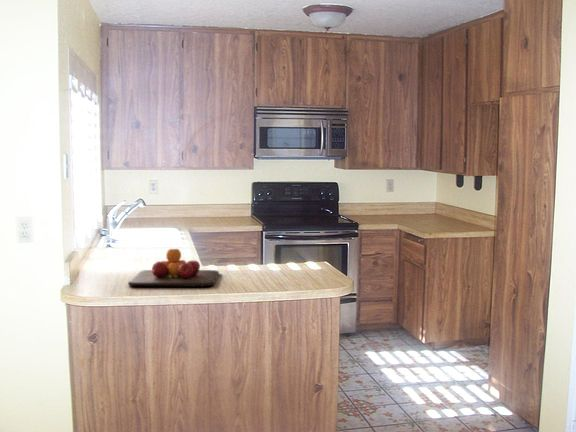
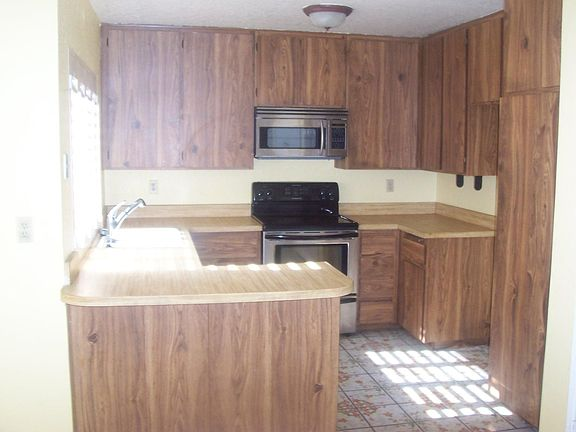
- chopping board [127,248,220,287]
